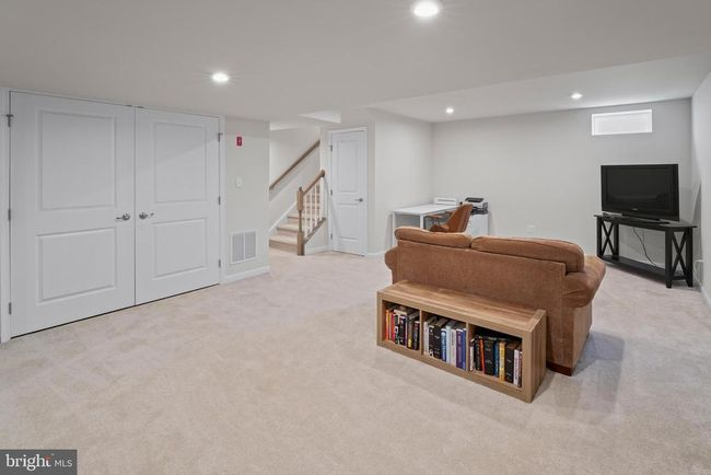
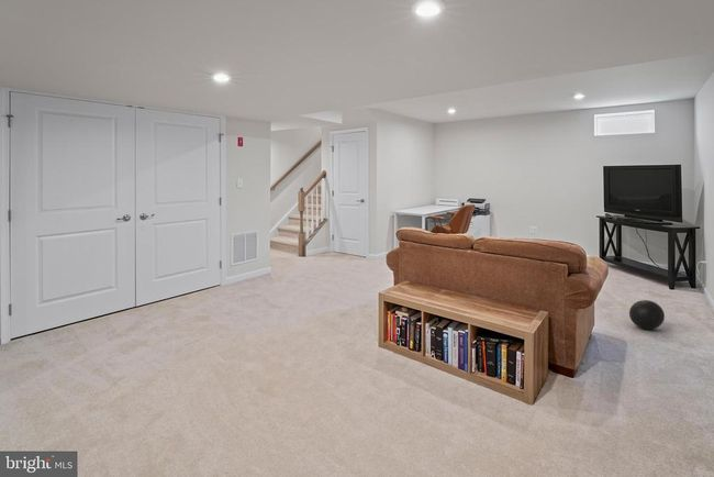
+ ball [628,299,666,331]
